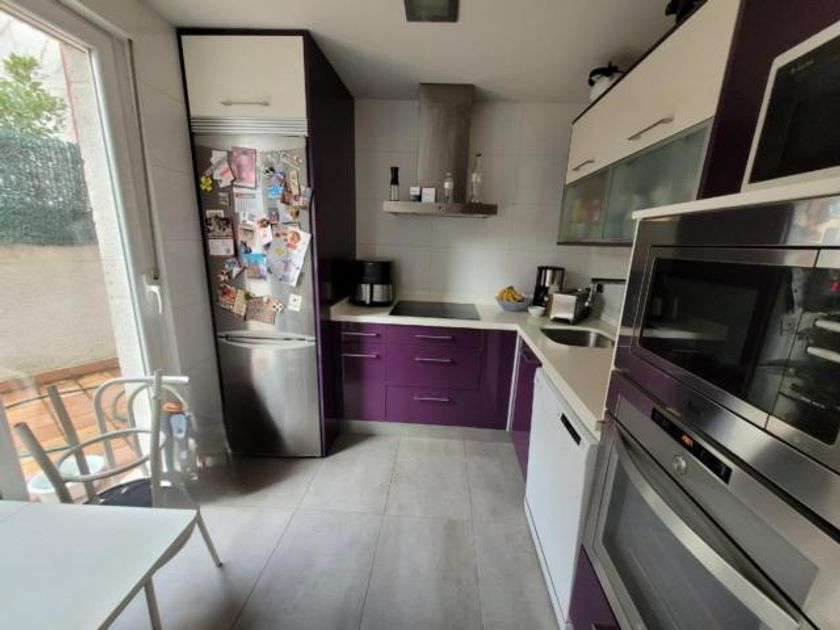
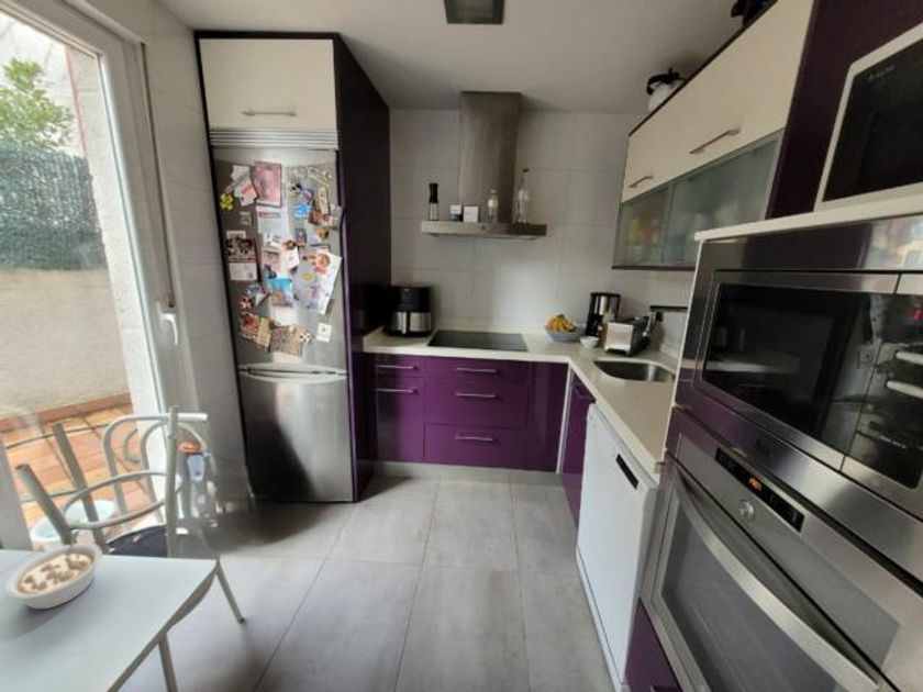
+ legume [3,529,103,611]
